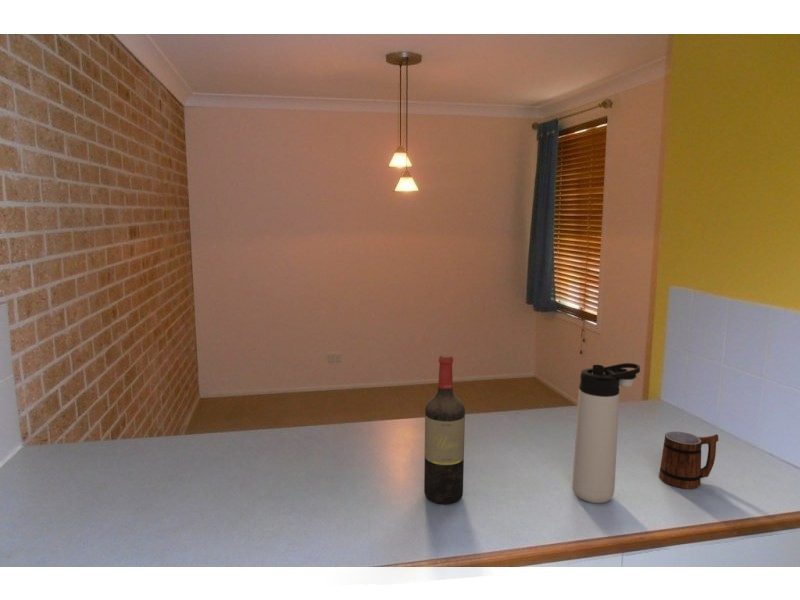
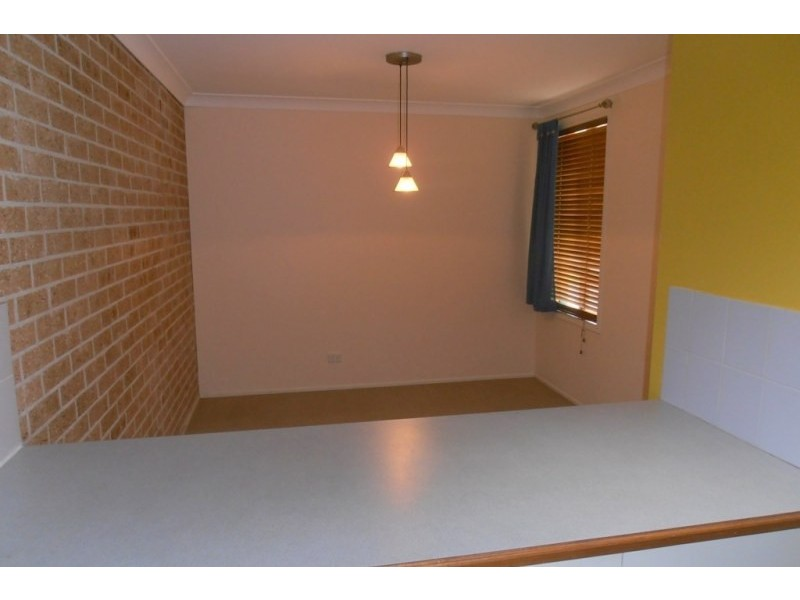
- mug [658,431,719,490]
- thermos bottle [571,362,641,504]
- wine bottle [423,353,466,505]
